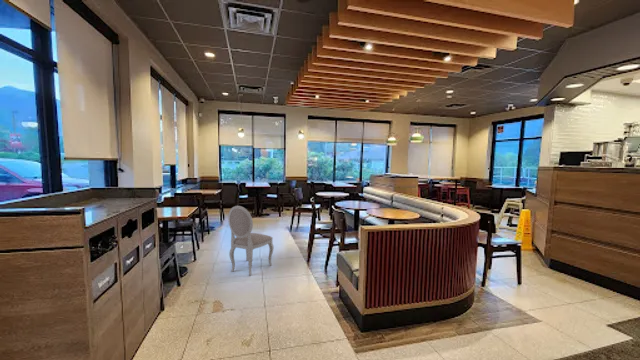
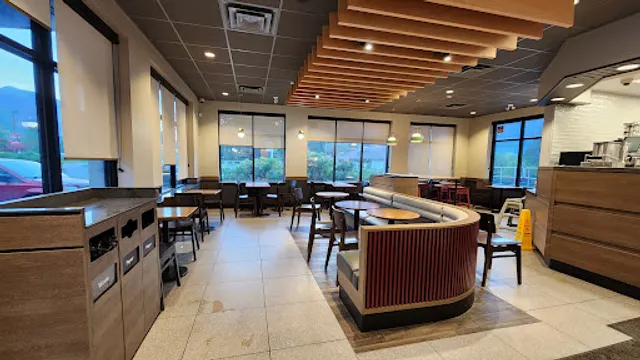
- dining chair [227,205,275,277]
